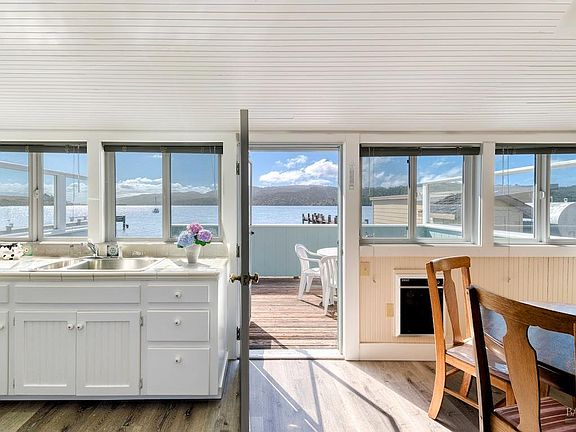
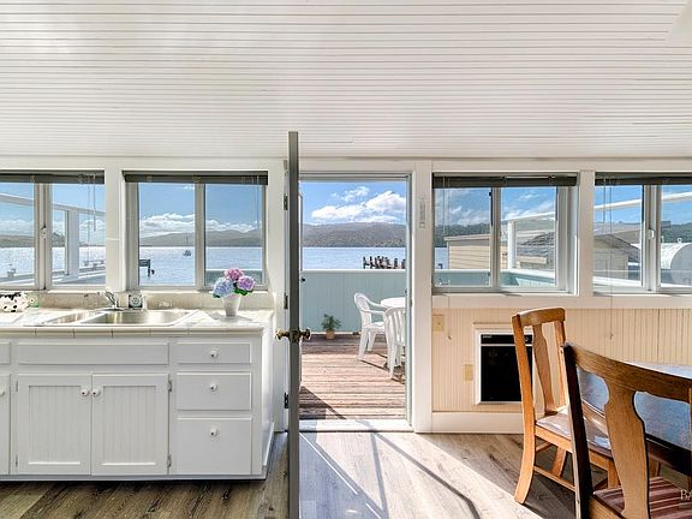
+ potted plant [320,312,344,340]
